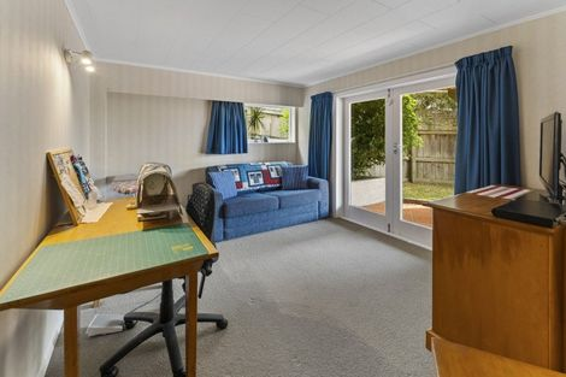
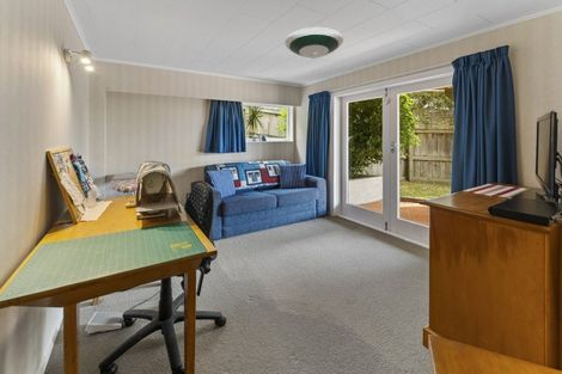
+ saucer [285,26,344,60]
